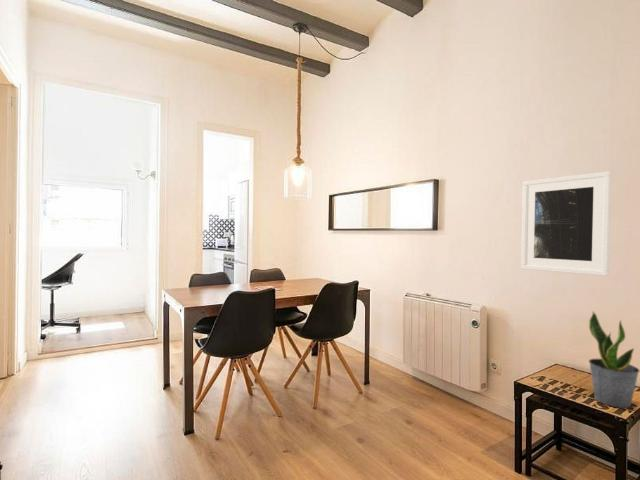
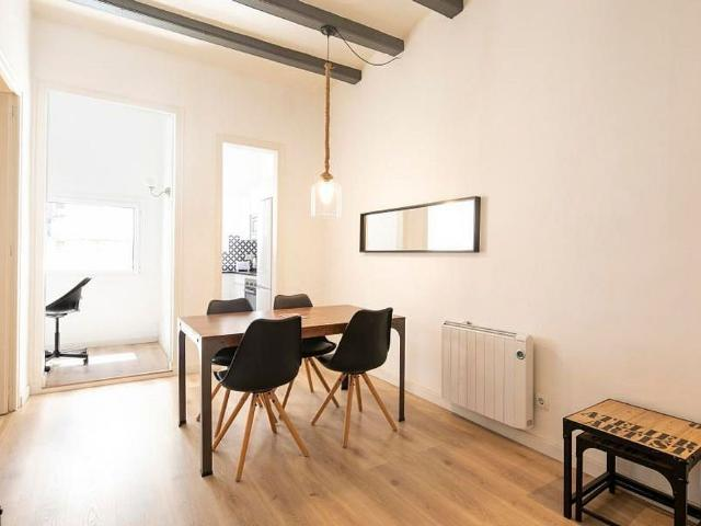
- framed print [520,170,612,277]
- potted plant [588,311,640,409]
